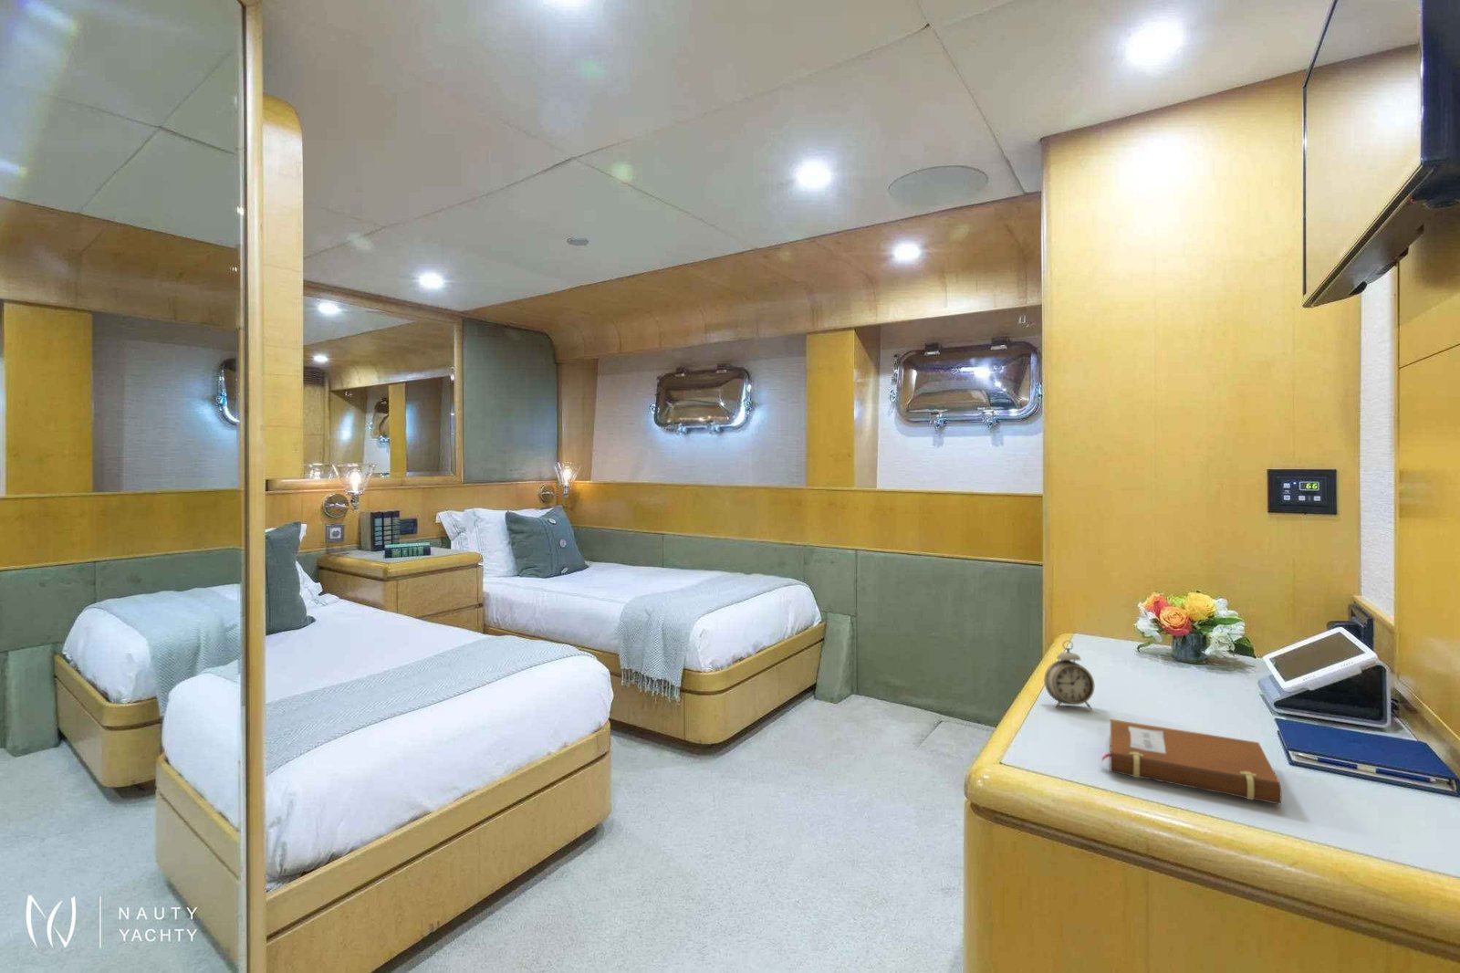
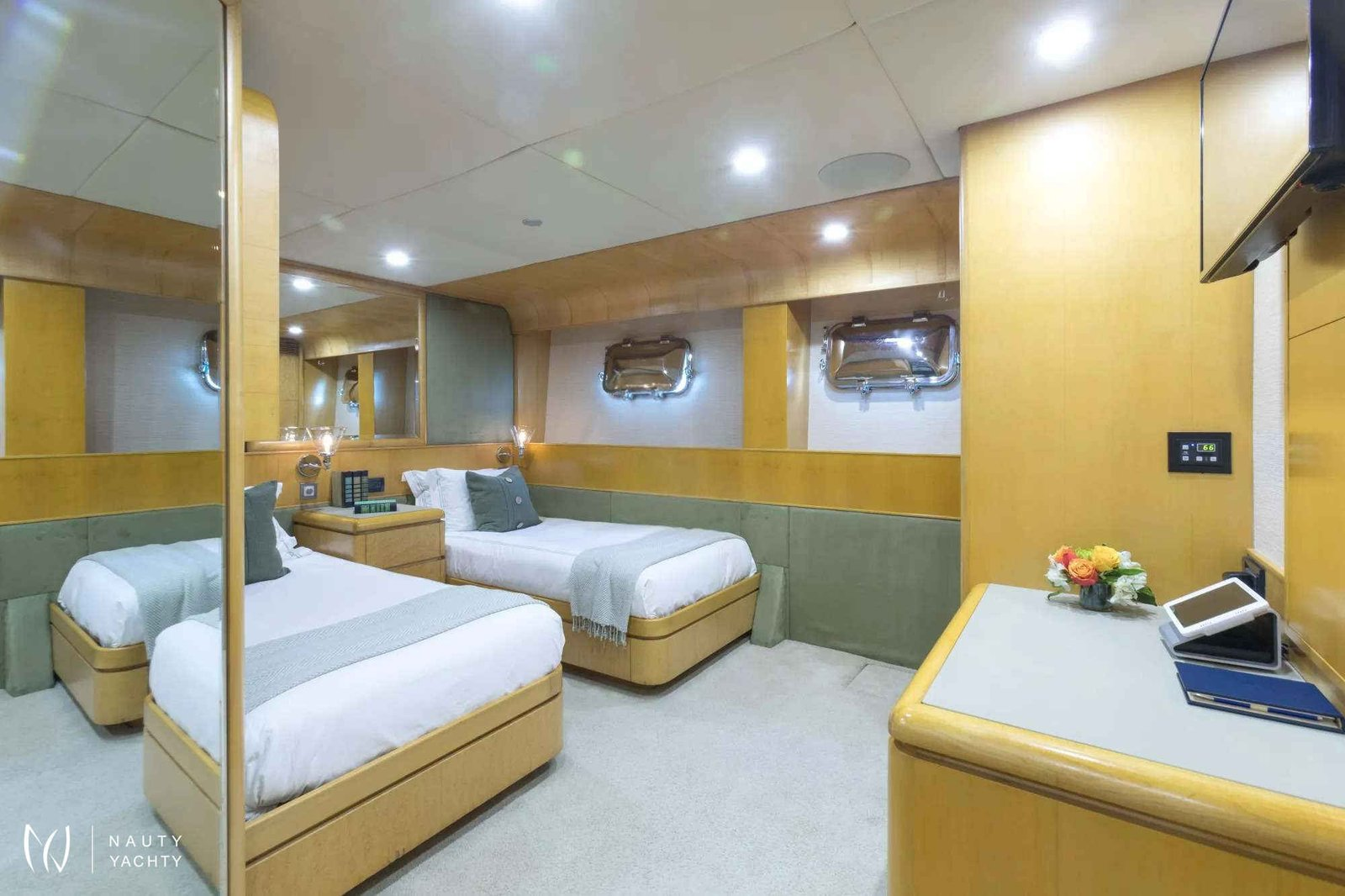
- alarm clock [1043,640,1095,711]
- notebook [1101,718,1282,805]
